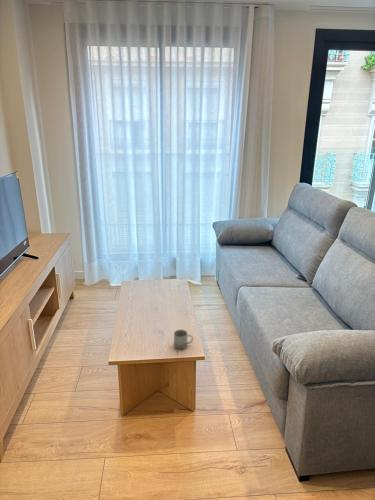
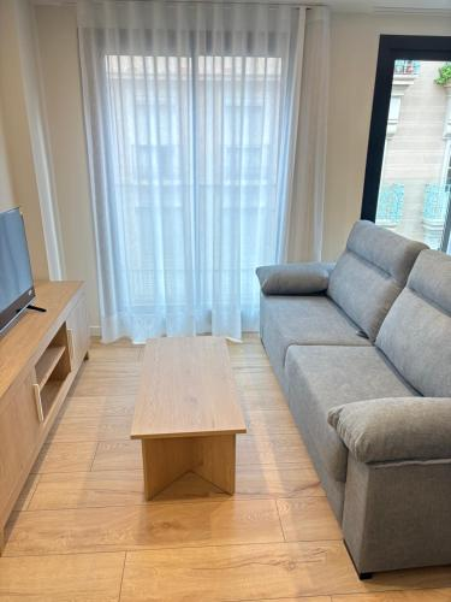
- cup [173,329,194,350]
